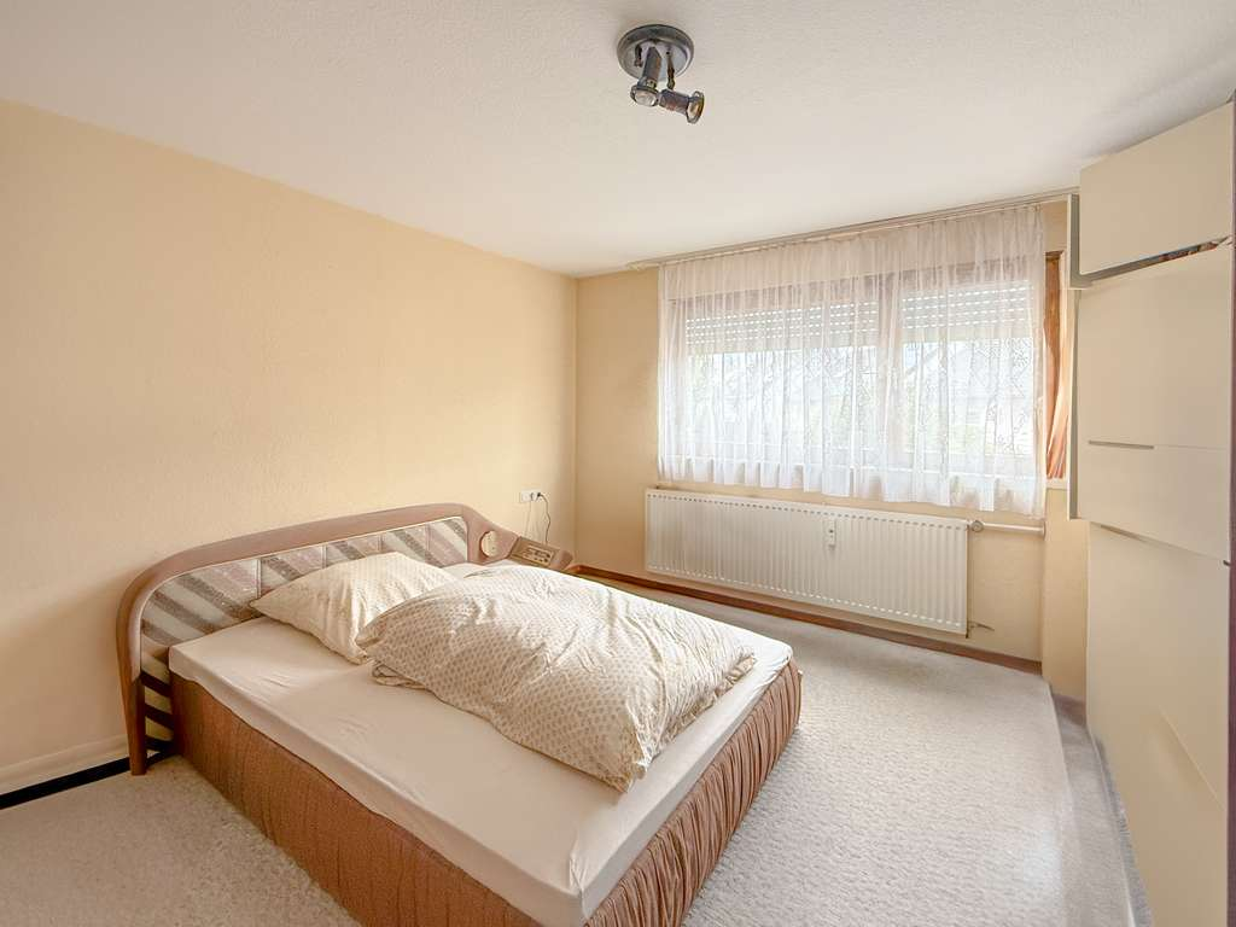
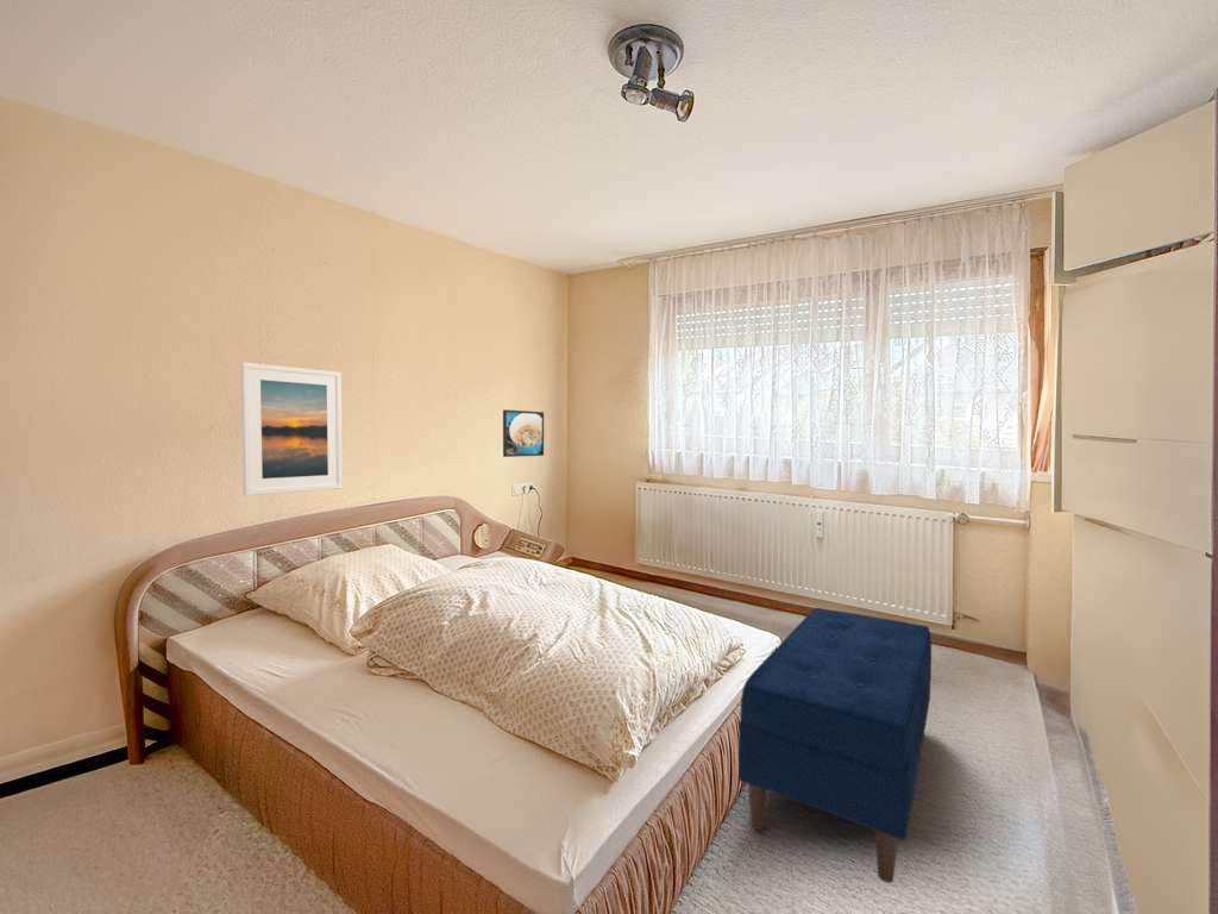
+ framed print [502,408,545,458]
+ bench [737,607,933,884]
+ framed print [240,361,344,496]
